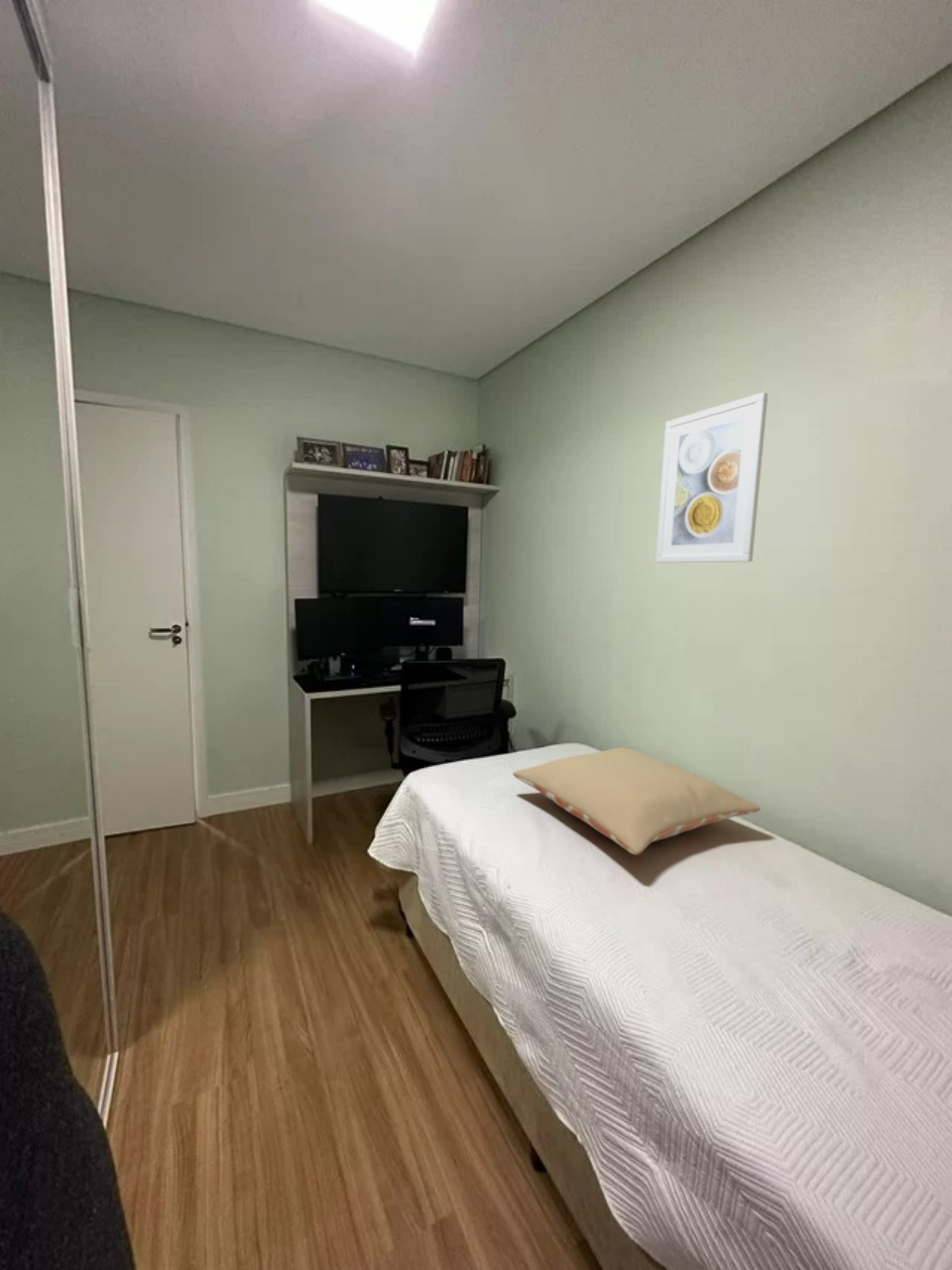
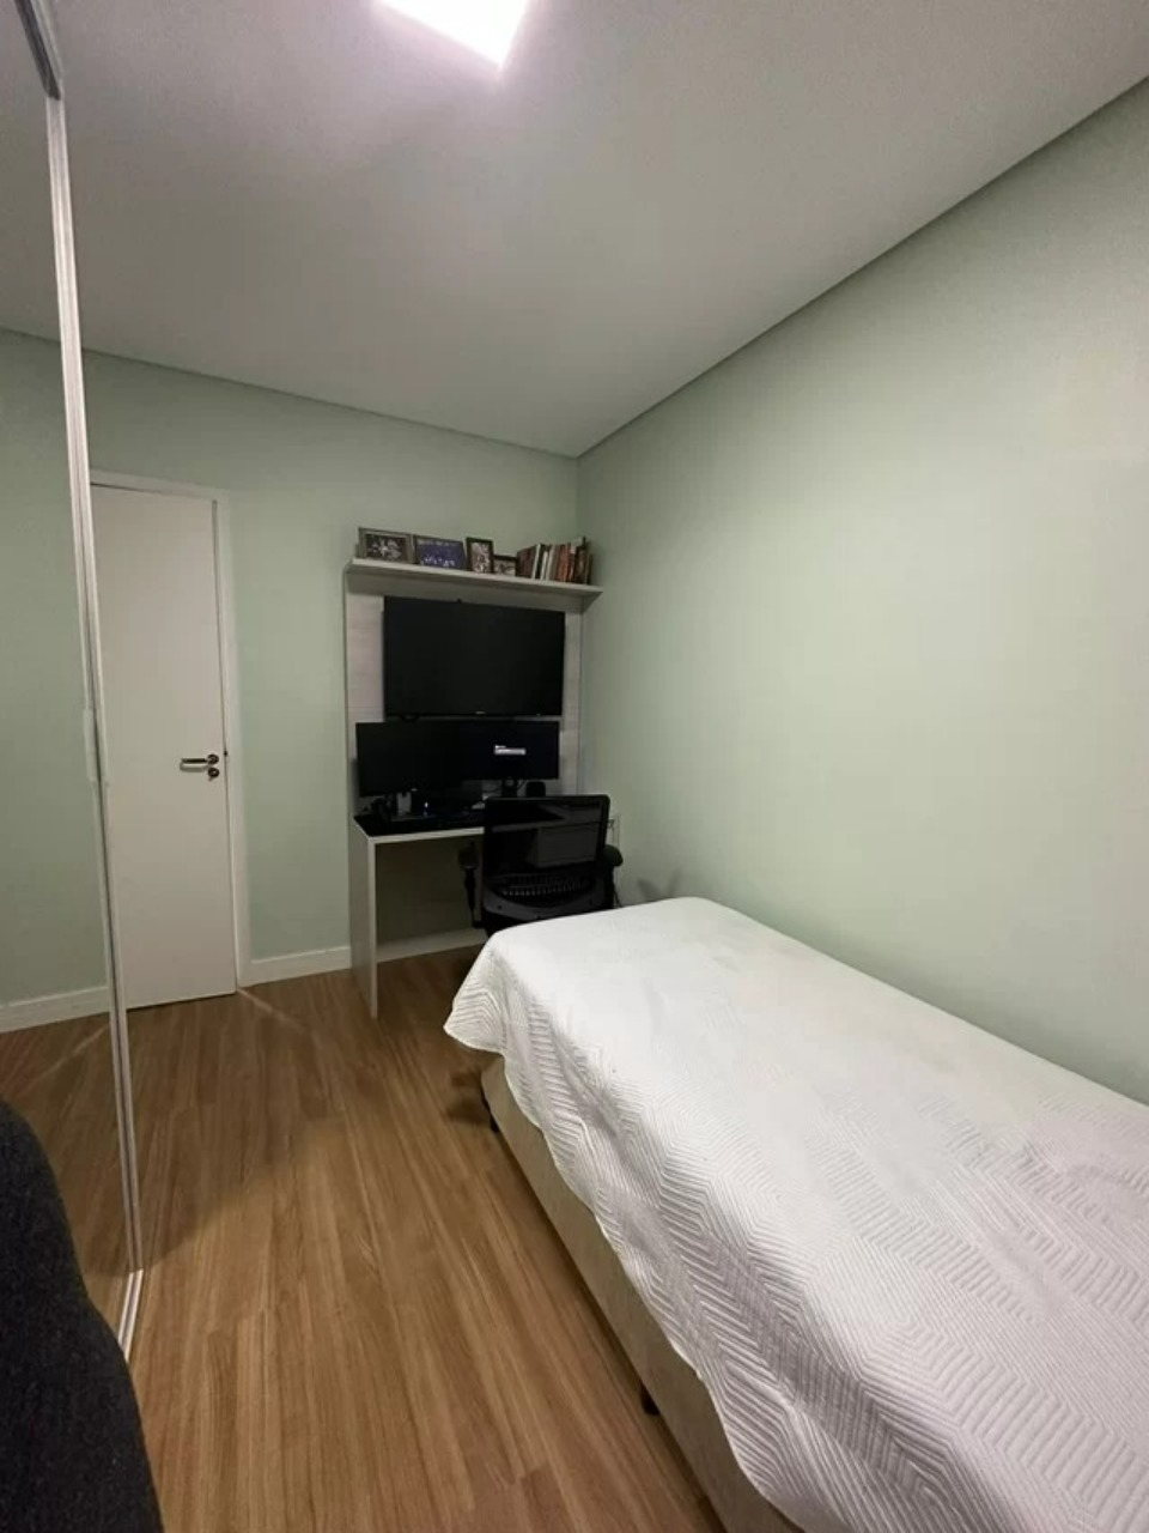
- pillow [512,746,762,856]
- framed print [654,391,769,564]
